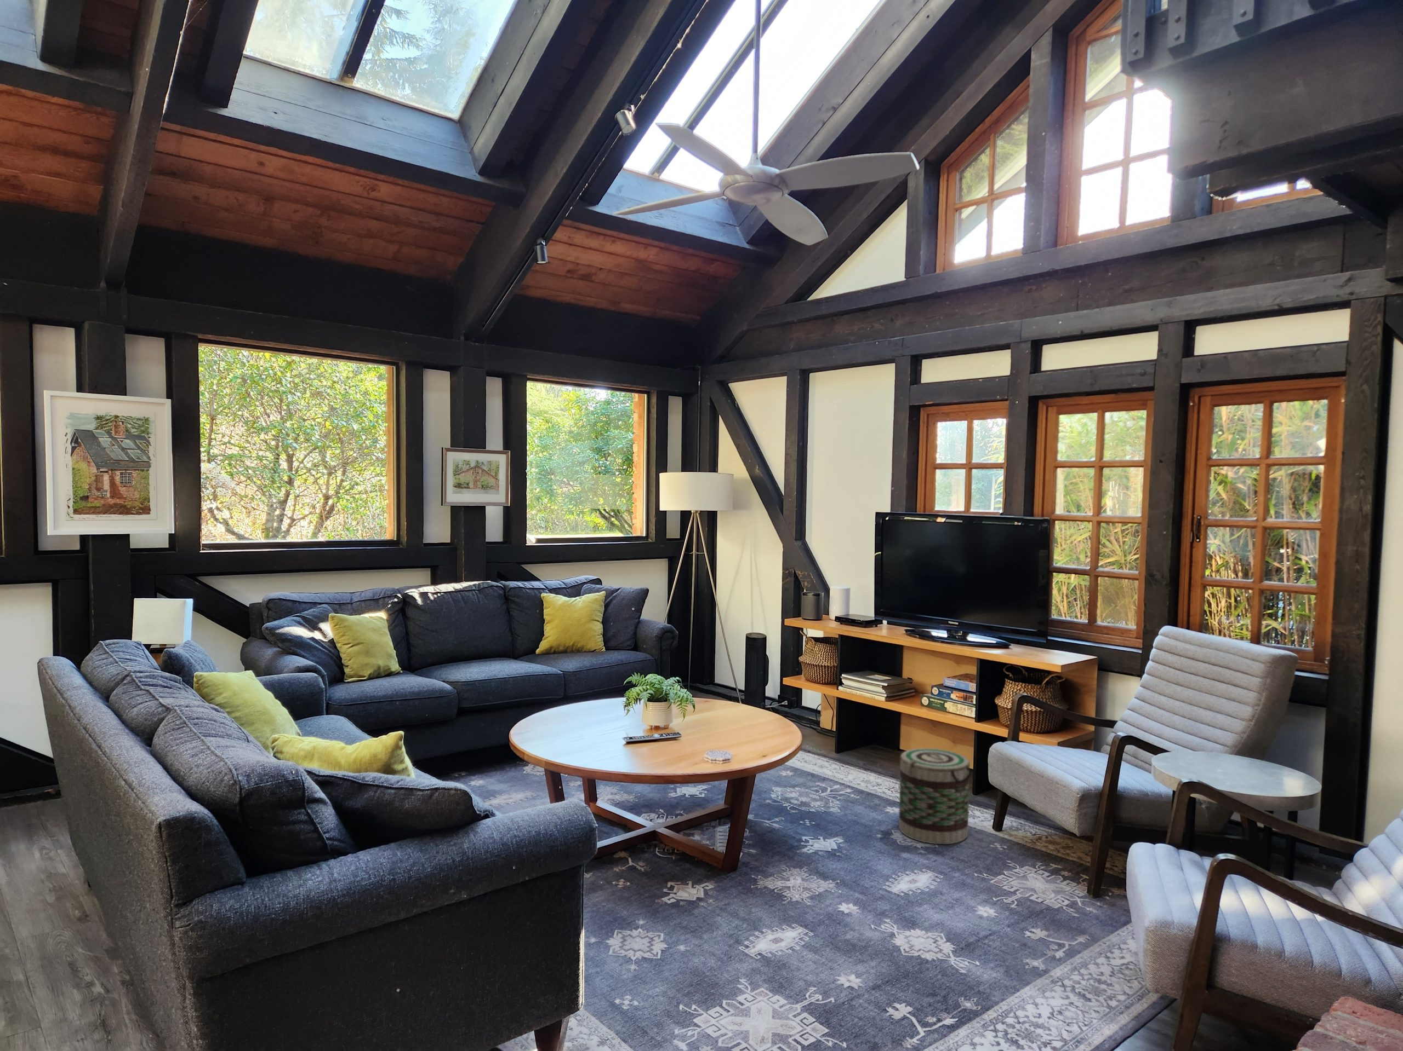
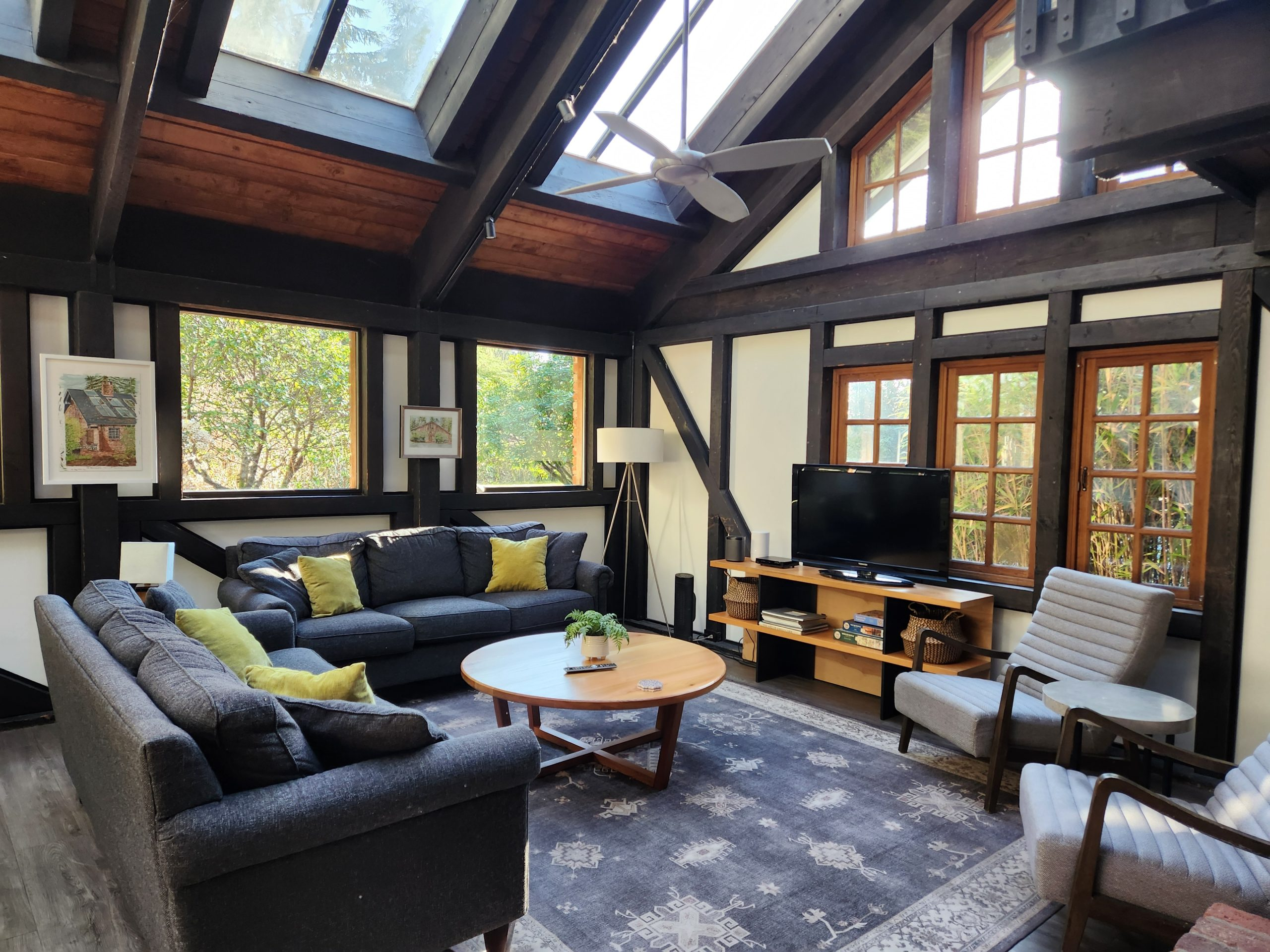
- basket [898,747,972,845]
